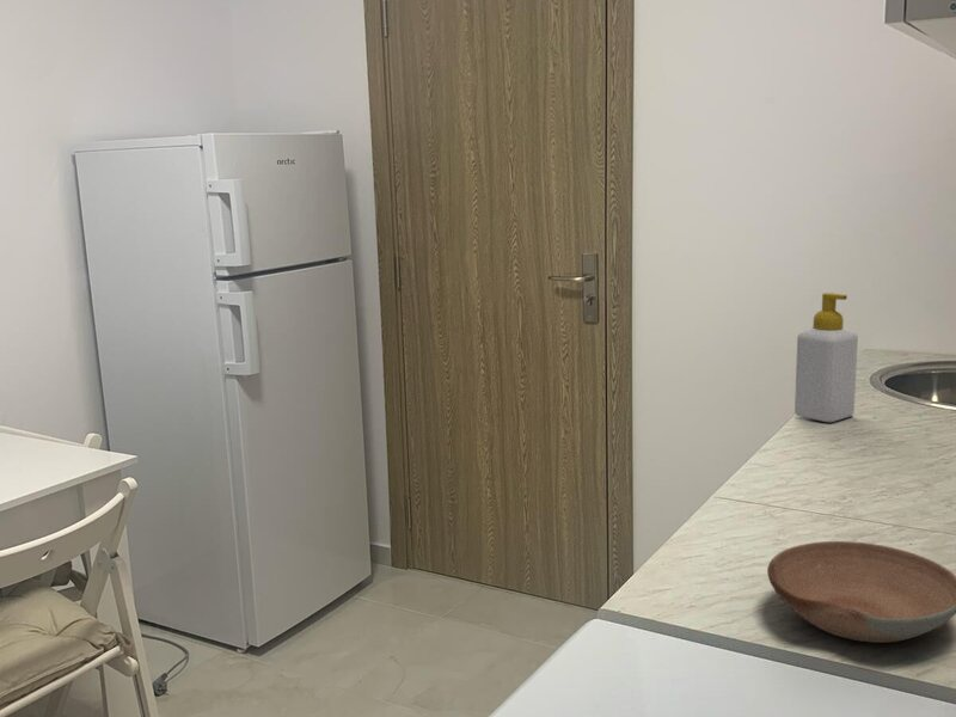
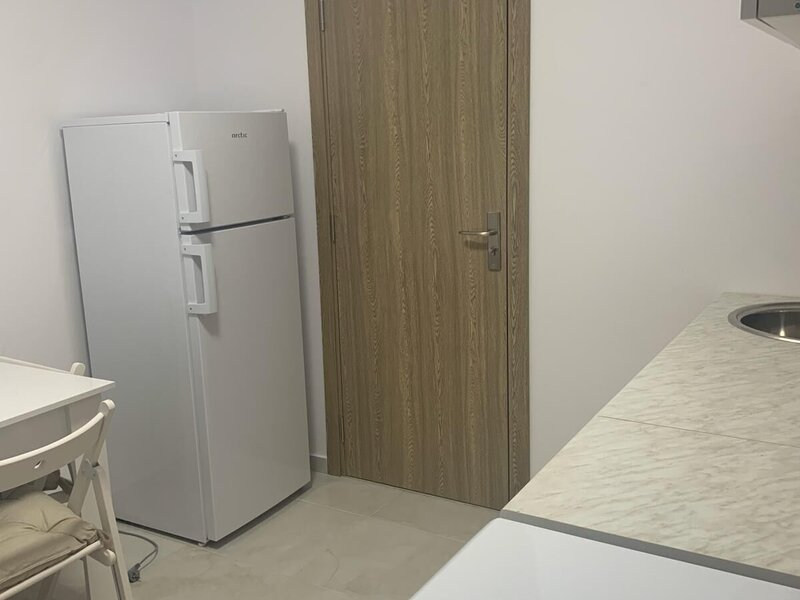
- soap bottle [793,292,859,423]
- bowl [766,540,956,644]
